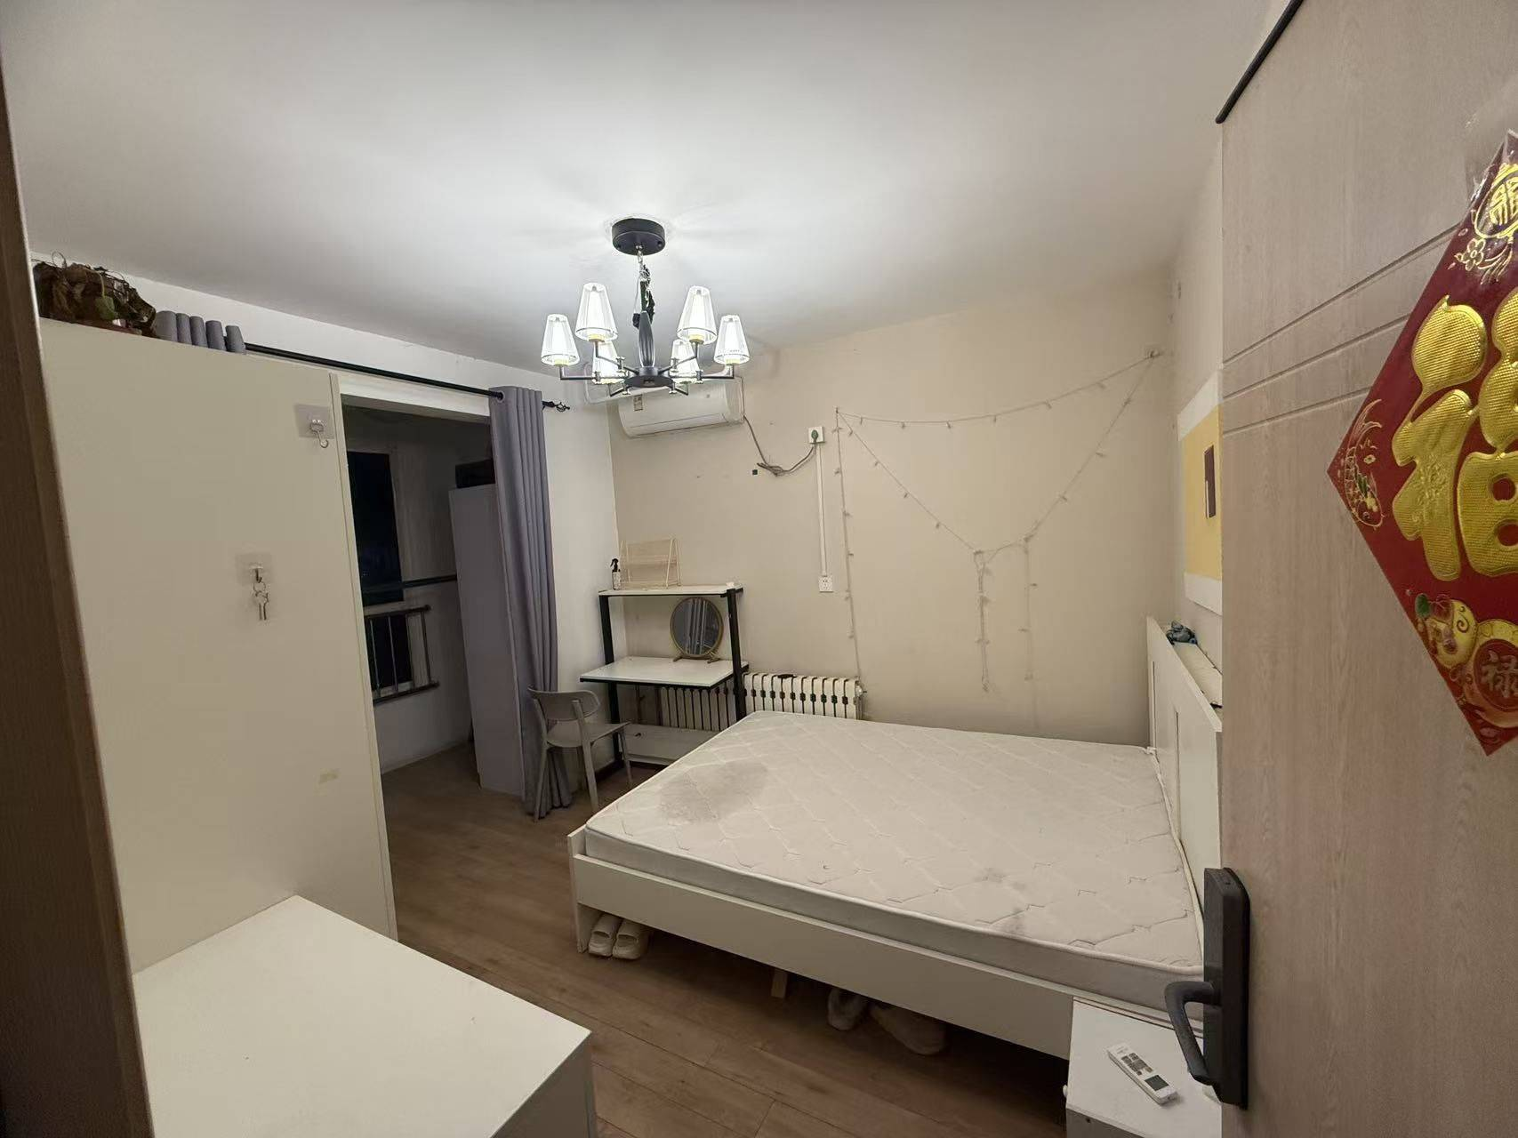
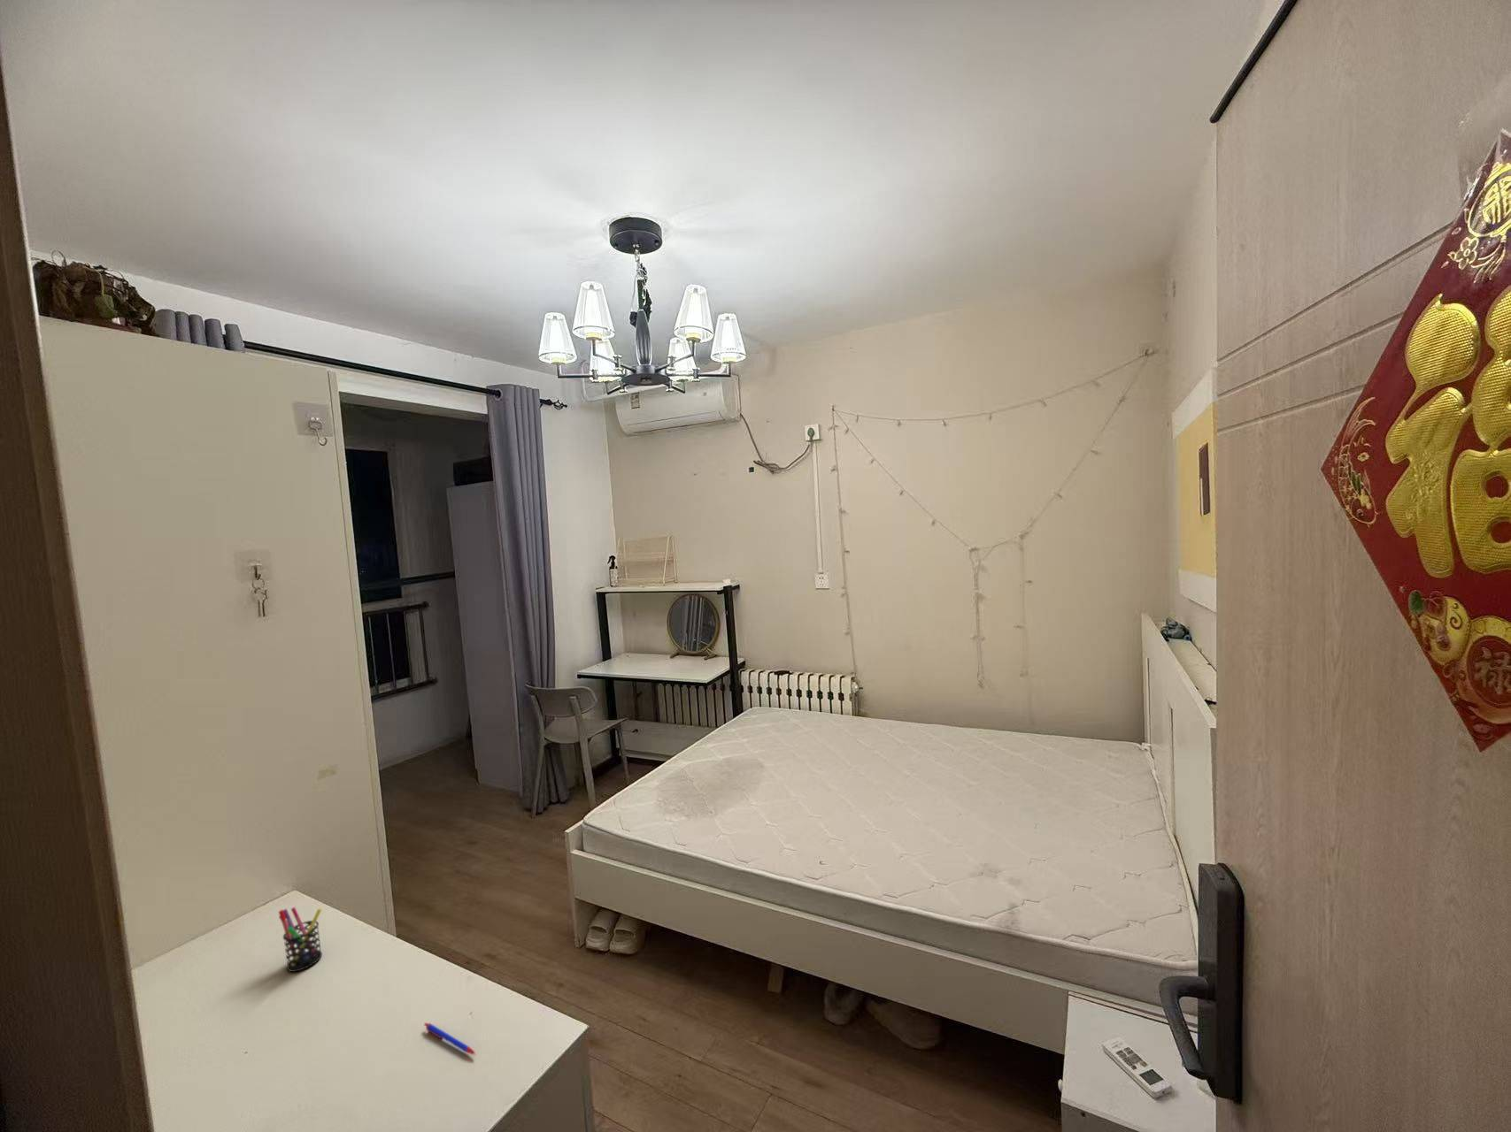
+ pen [424,1021,476,1055]
+ pen holder [278,906,324,973]
